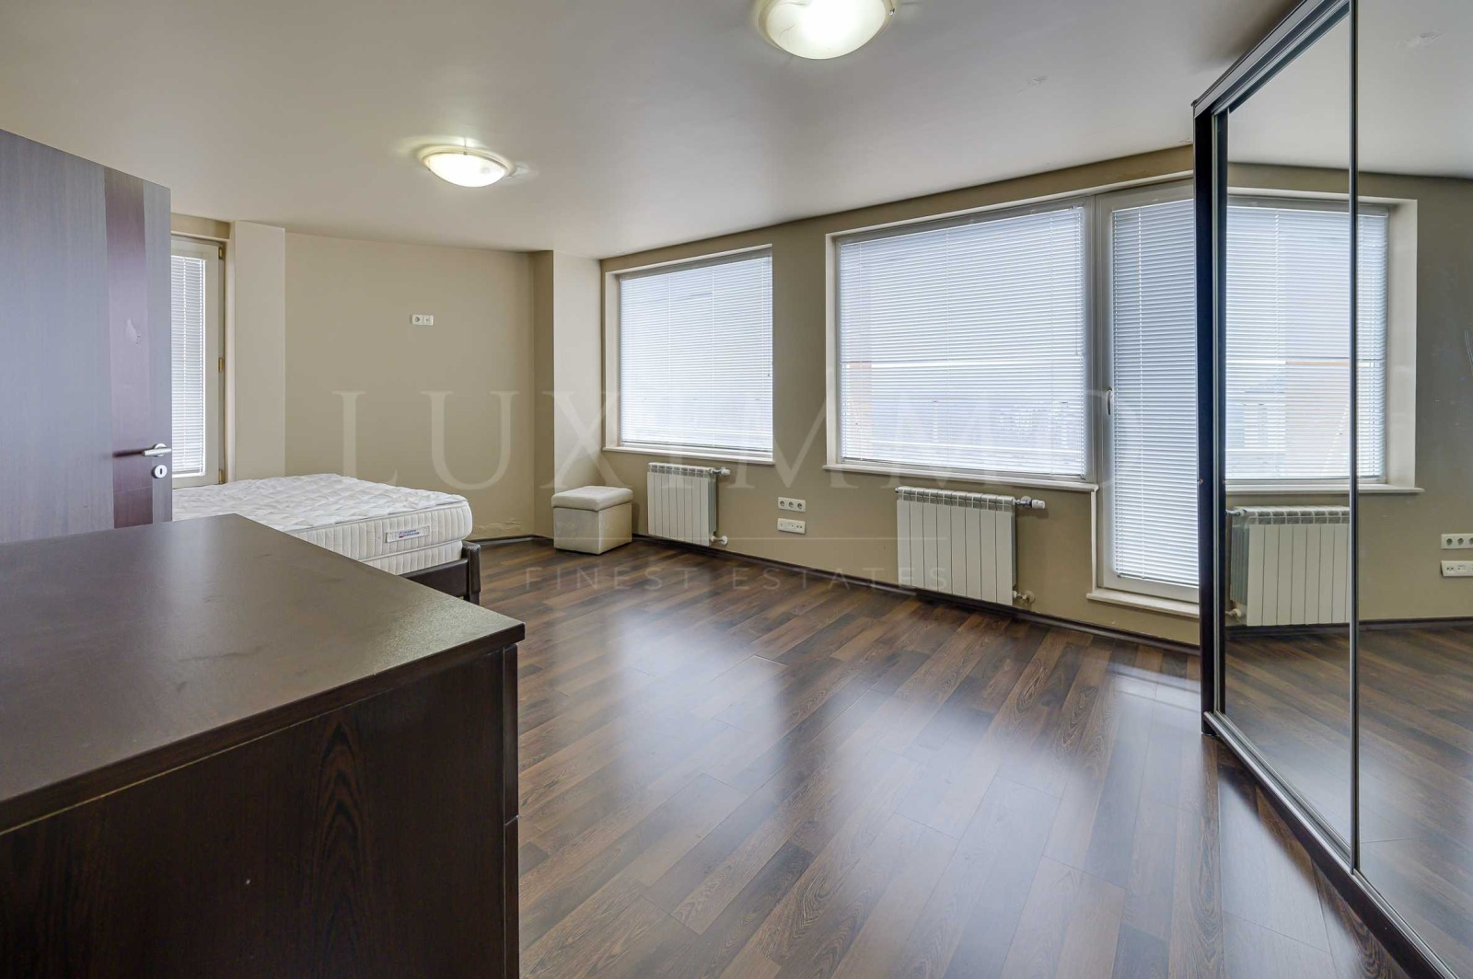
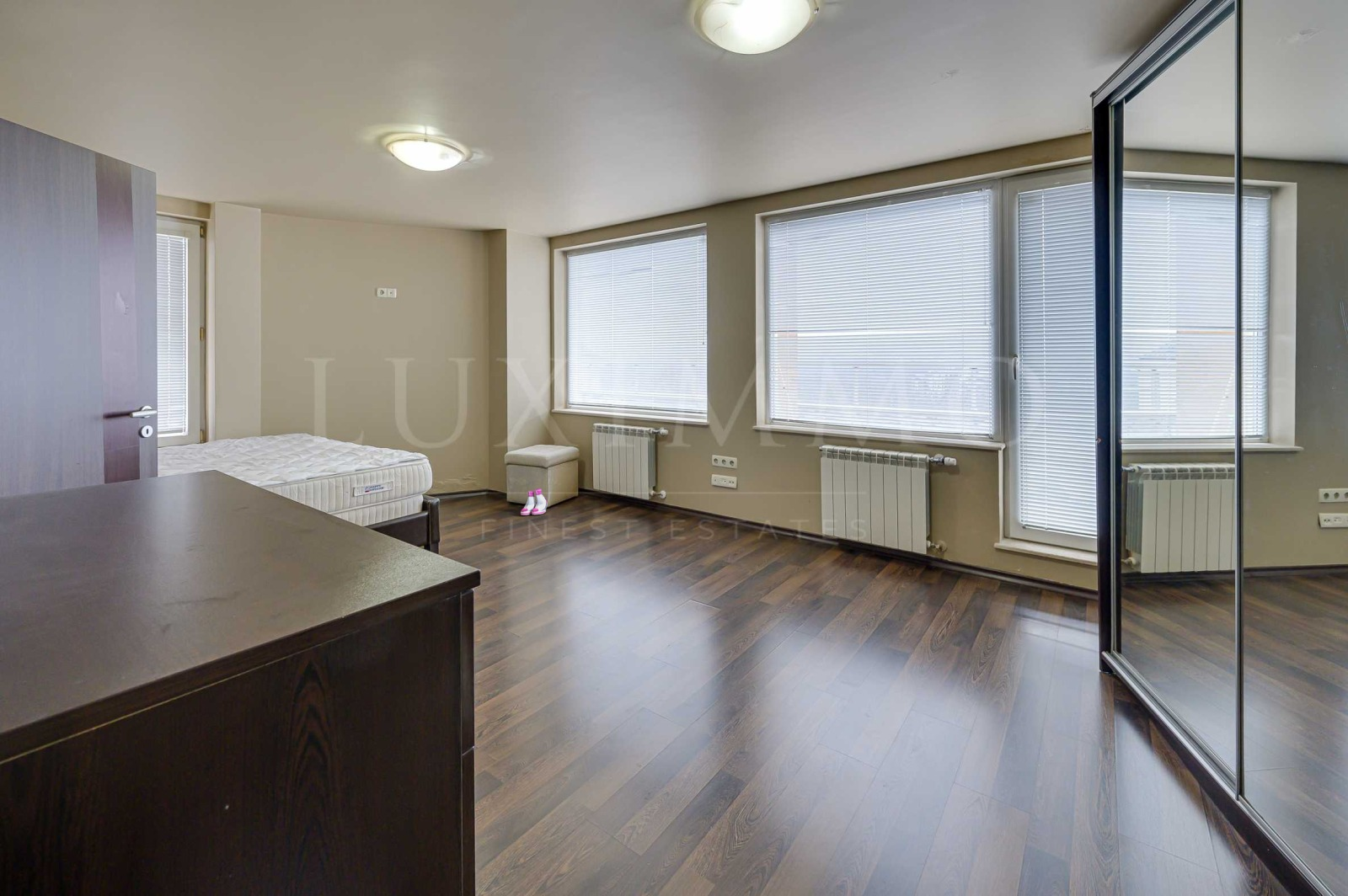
+ boots [520,488,548,515]
